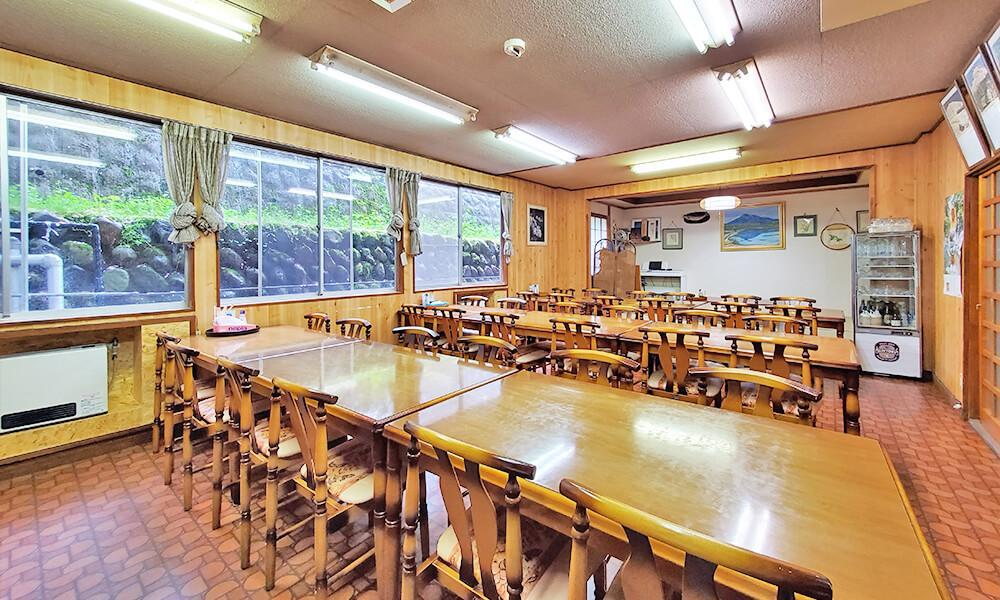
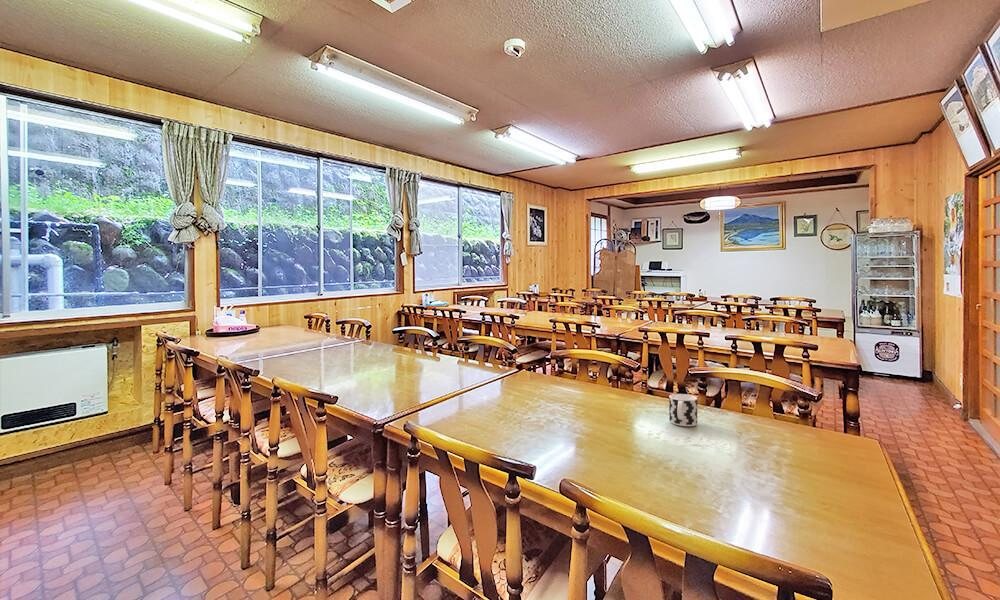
+ cup [668,393,698,427]
